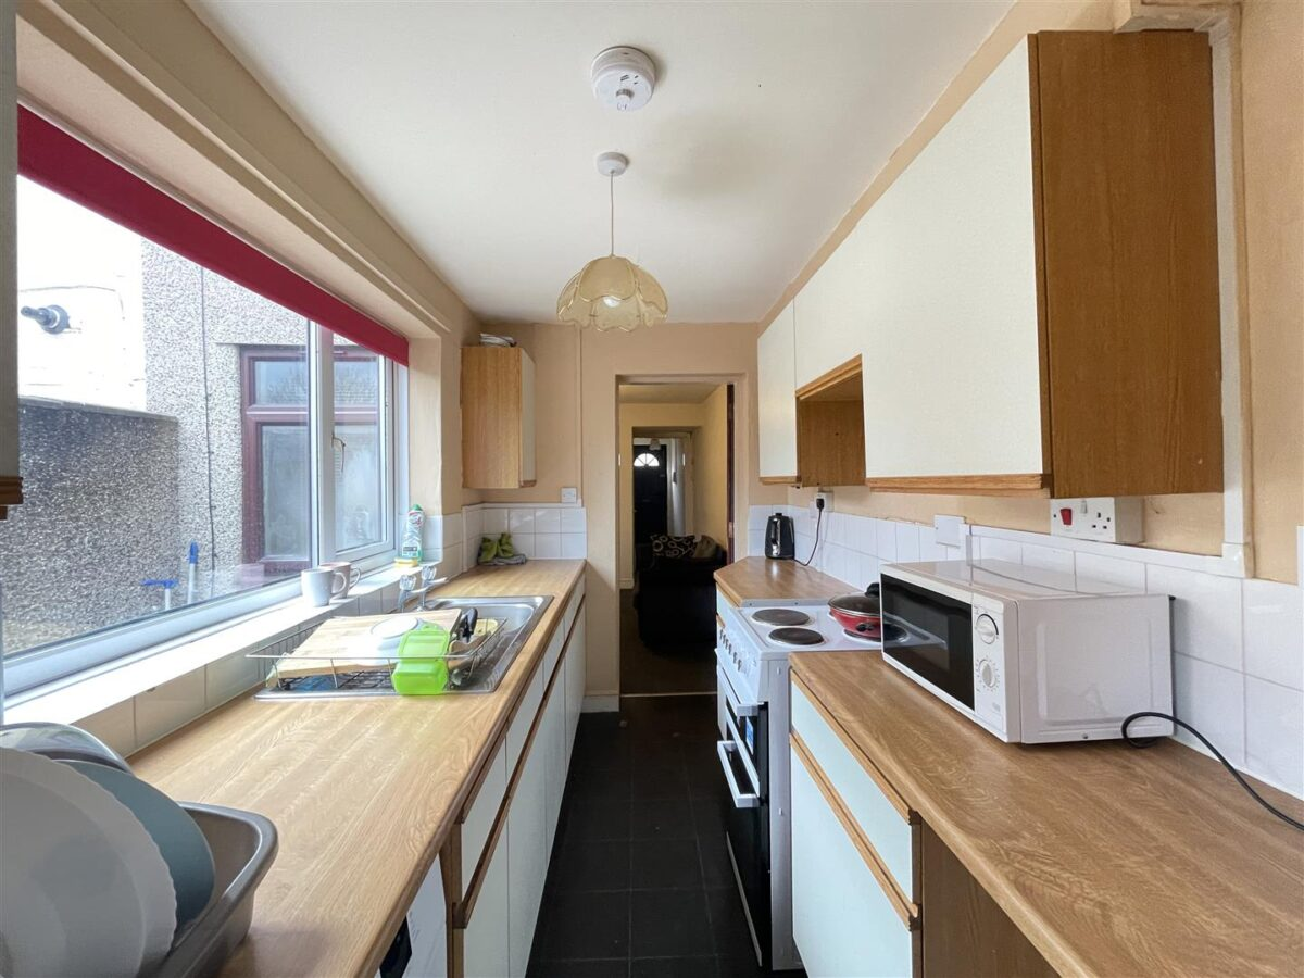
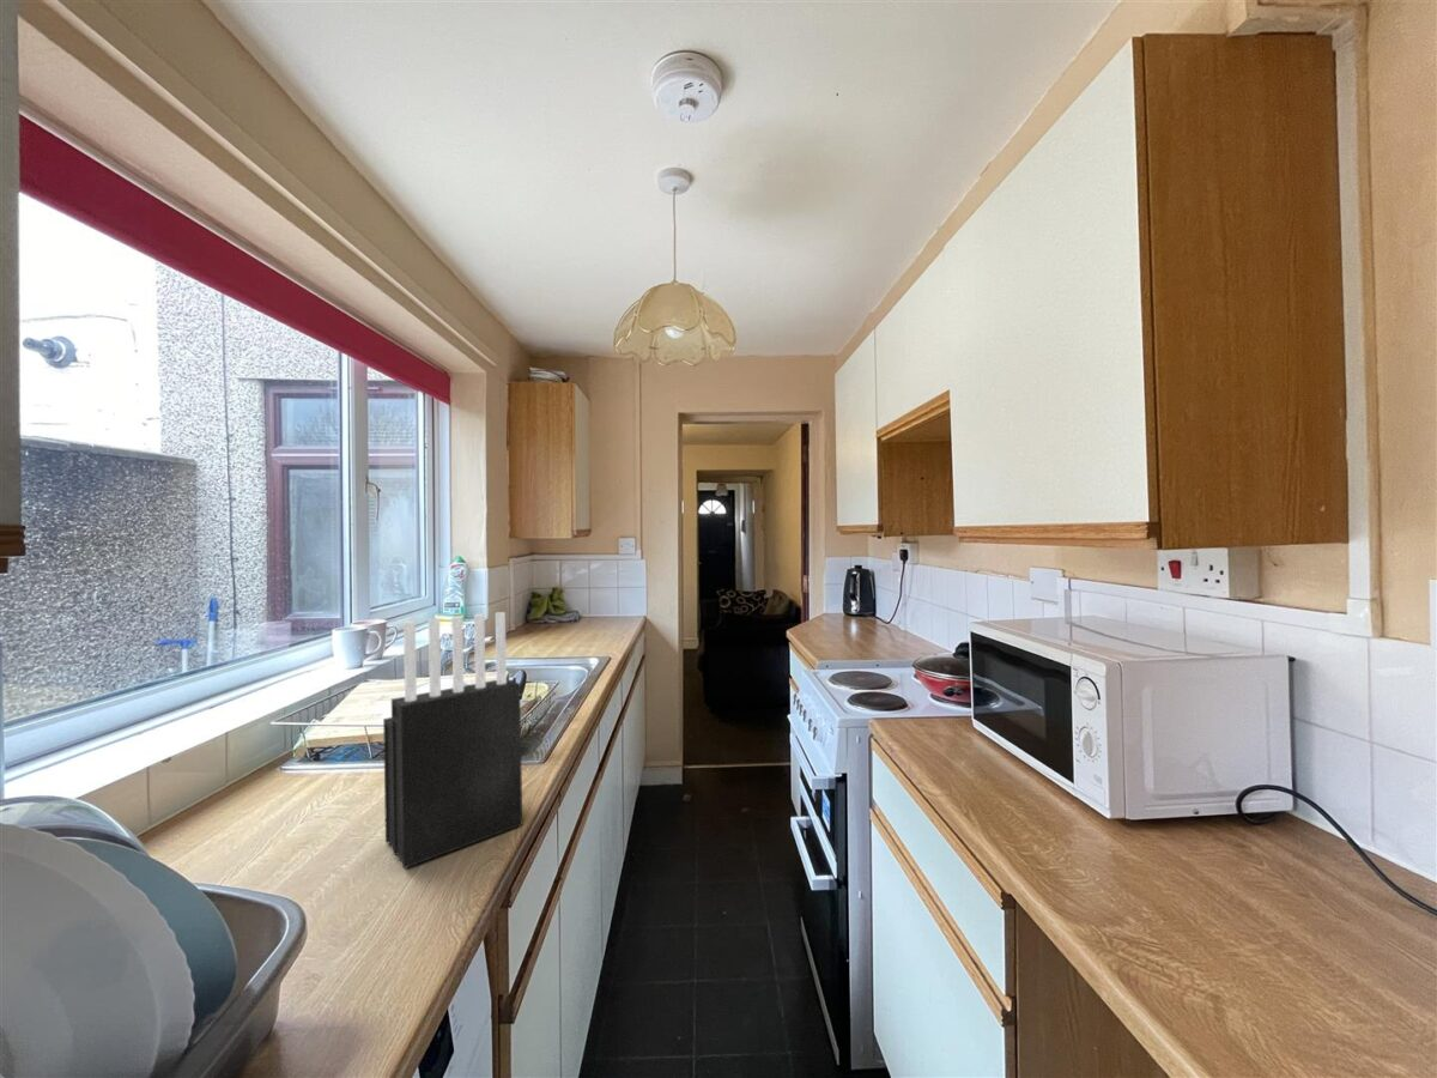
+ knife block [382,611,523,870]
